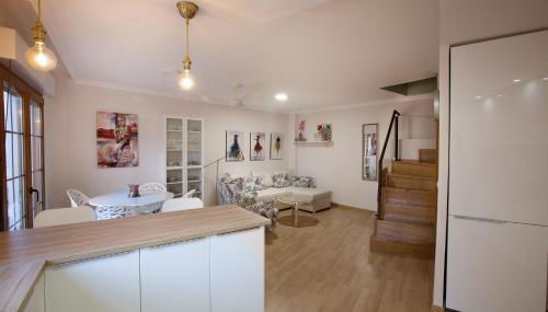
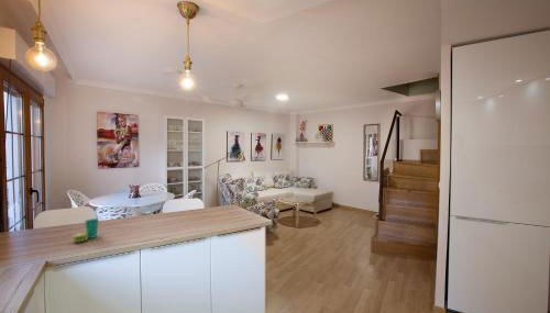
+ cup [72,217,100,243]
